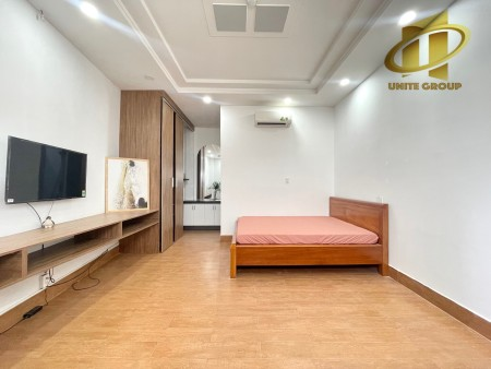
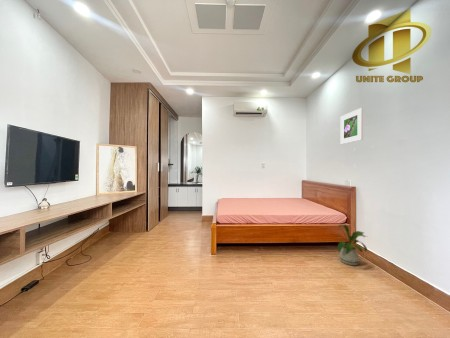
+ house plant [336,223,368,266]
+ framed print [339,107,364,145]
